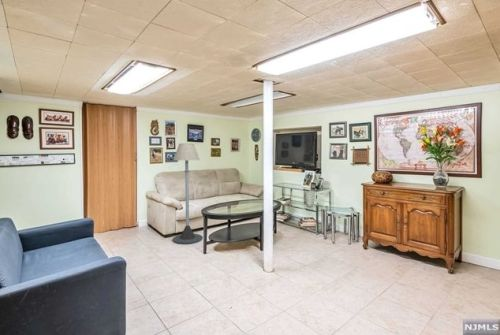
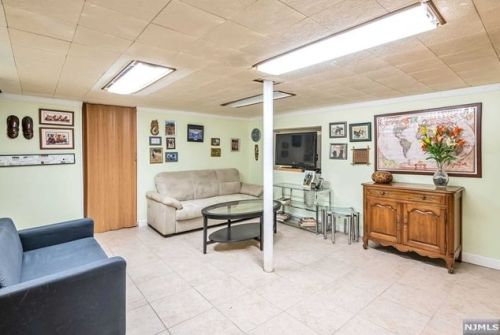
- floor lamp [172,142,203,245]
